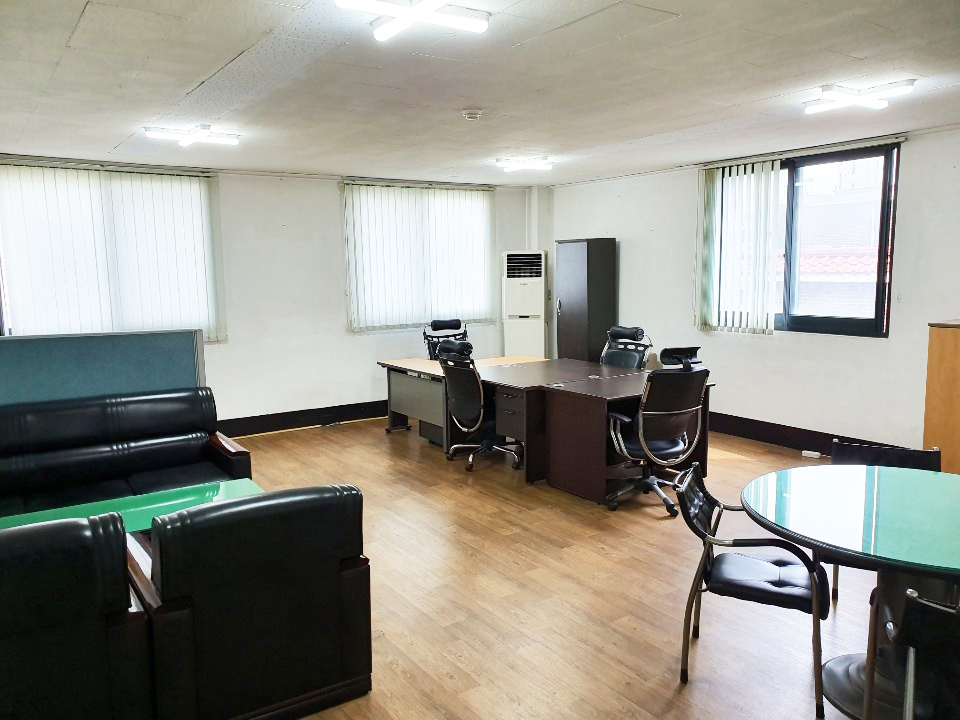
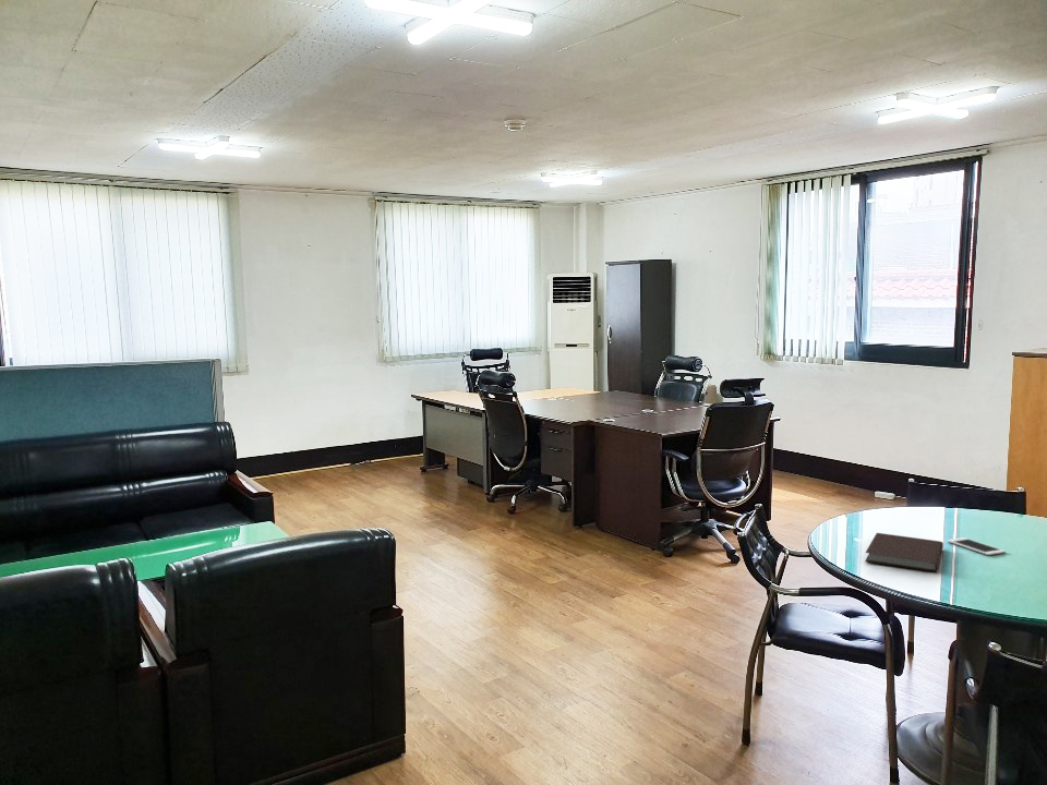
+ cell phone [947,536,1007,556]
+ notebook [864,532,944,572]
